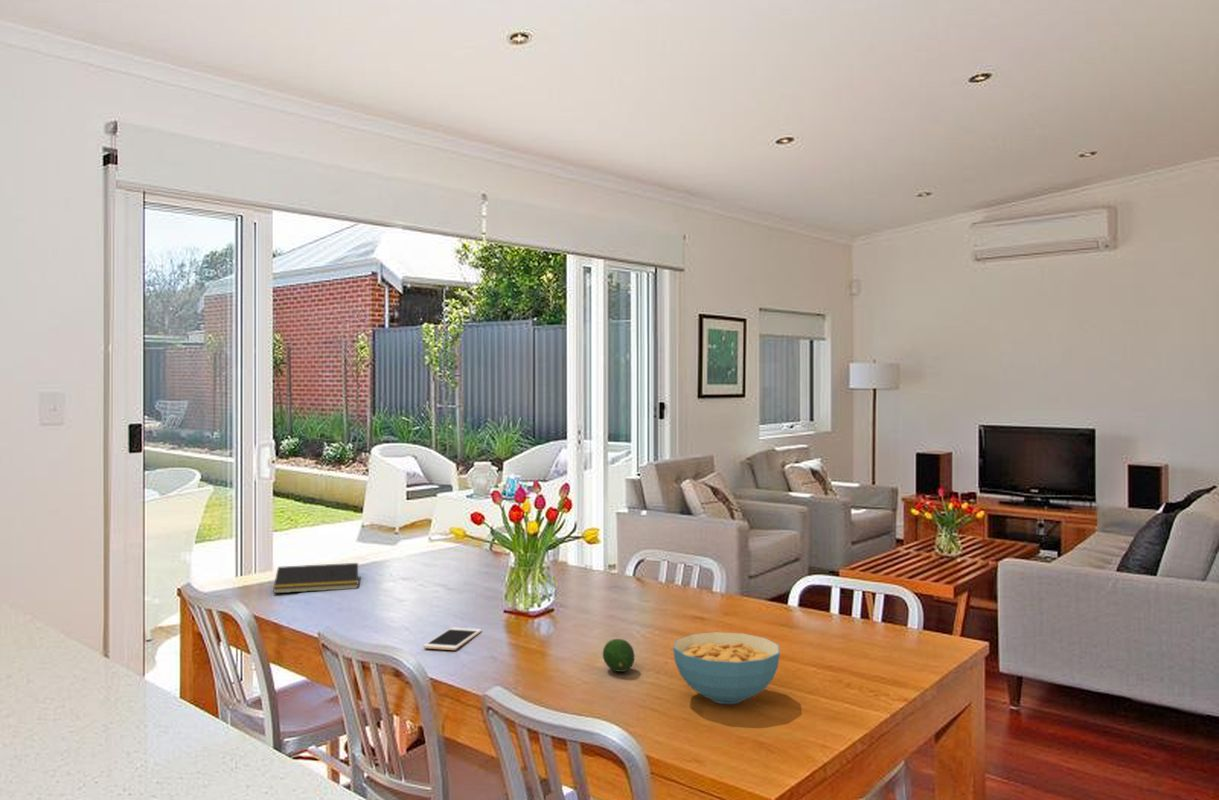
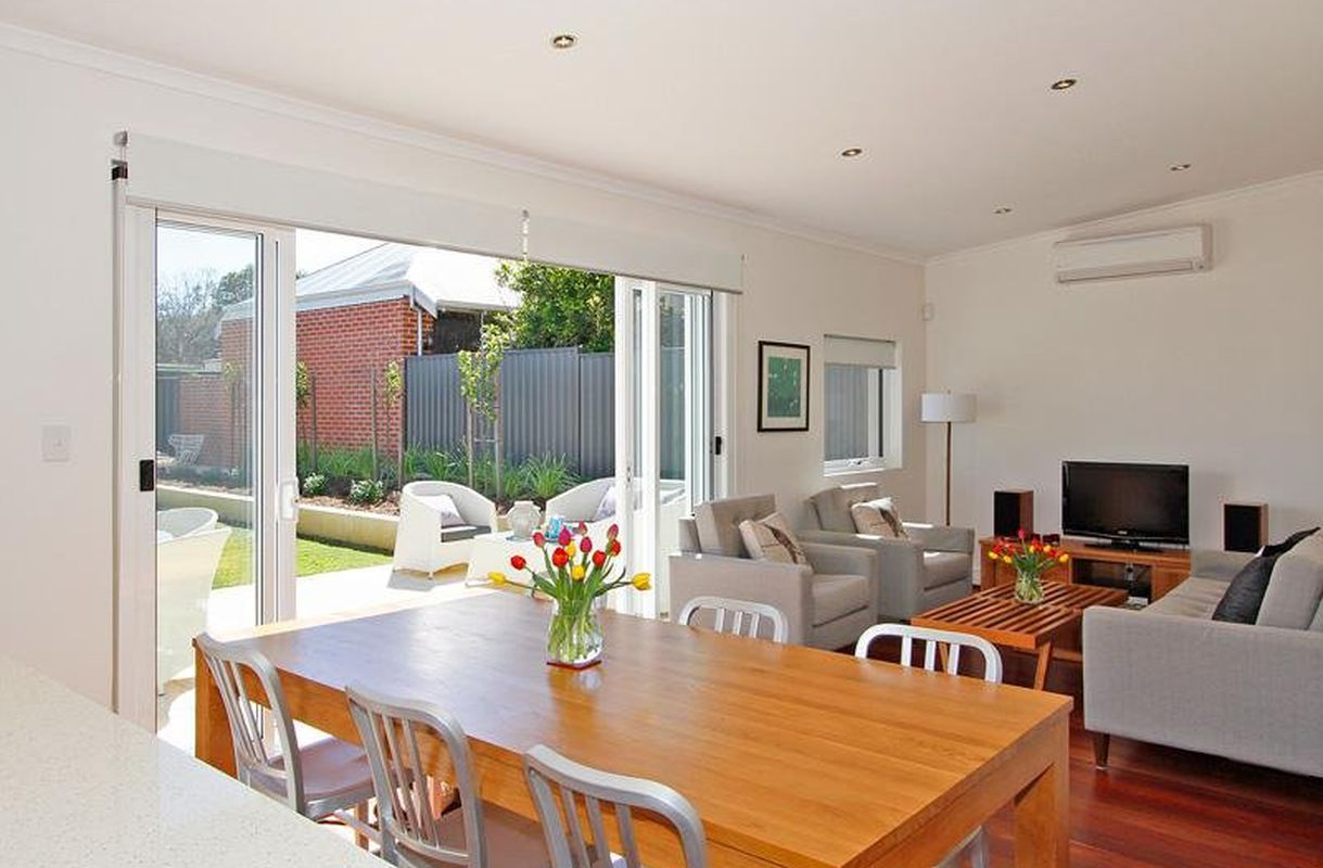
- notepad [272,562,359,594]
- fruit [602,638,636,673]
- cell phone [422,626,483,651]
- cereal bowl [672,631,781,705]
